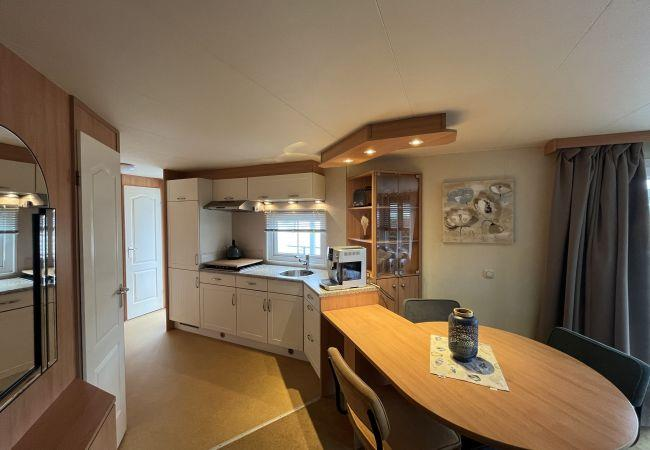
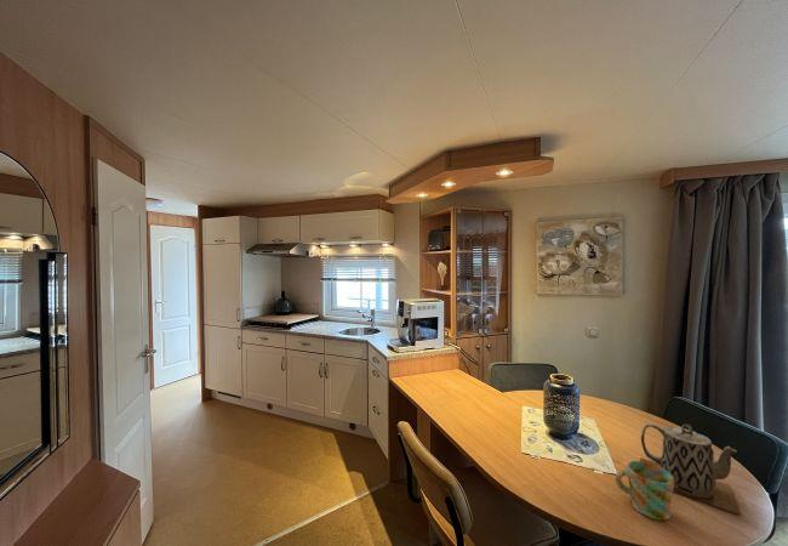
+ mug [615,460,674,522]
+ teapot [639,423,742,516]
